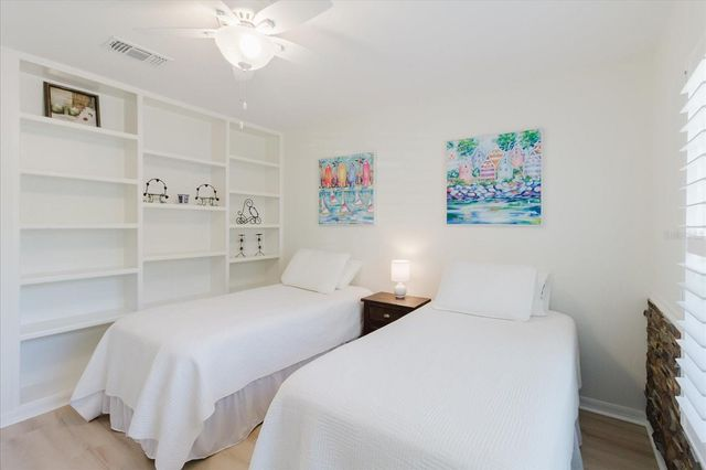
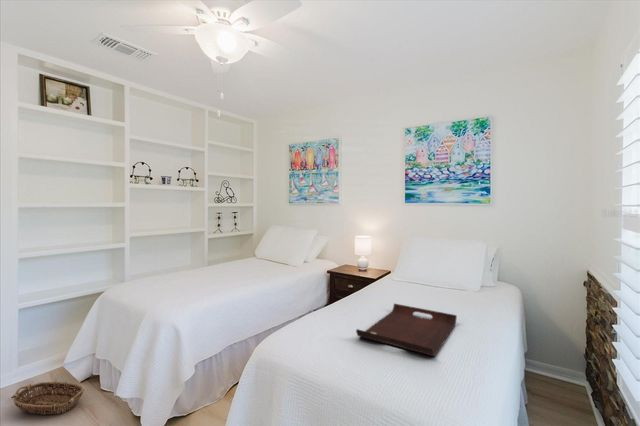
+ basket [10,380,86,416]
+ serving tray [355,302,458,357]
